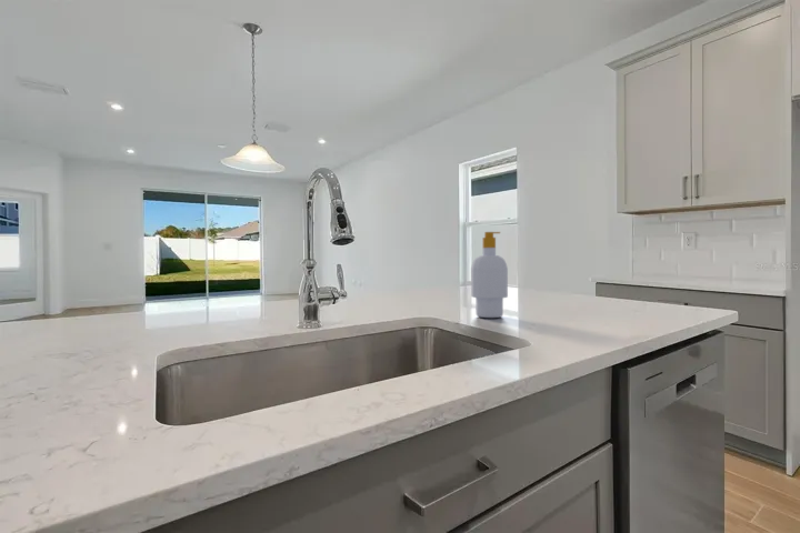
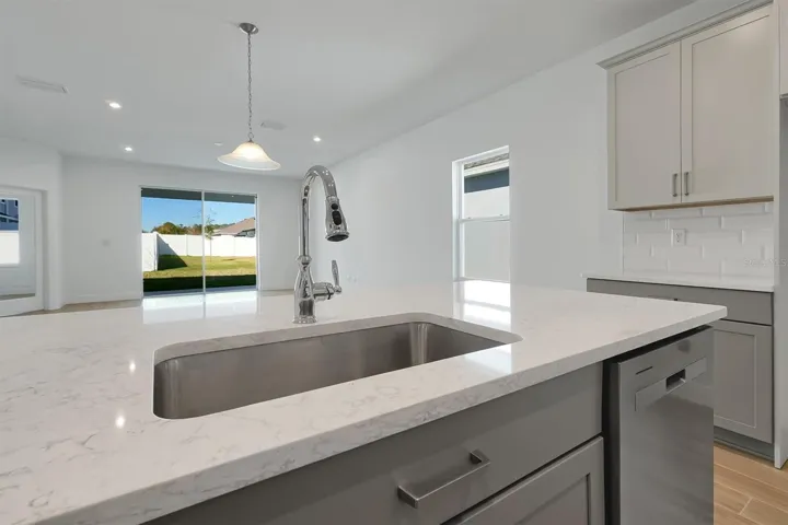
- soap bottle [470,231,509,319]
